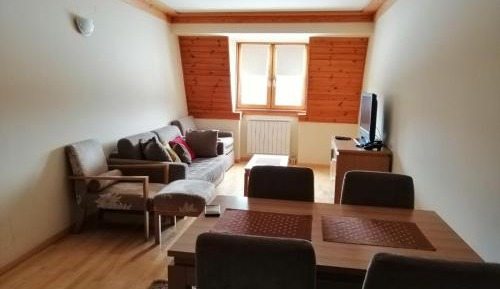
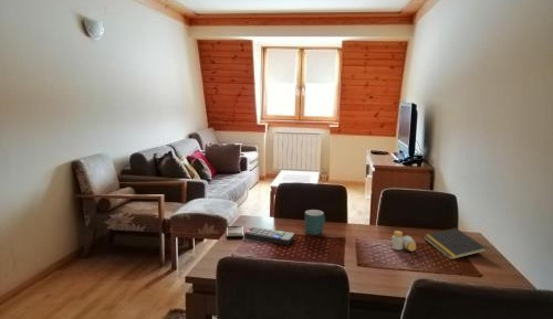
+ notepad [422,227,489,259]
+ mug [304,209,326,236]
+ pill bottle [390,230,417,253]
+ remote control [243,226,295,246]
